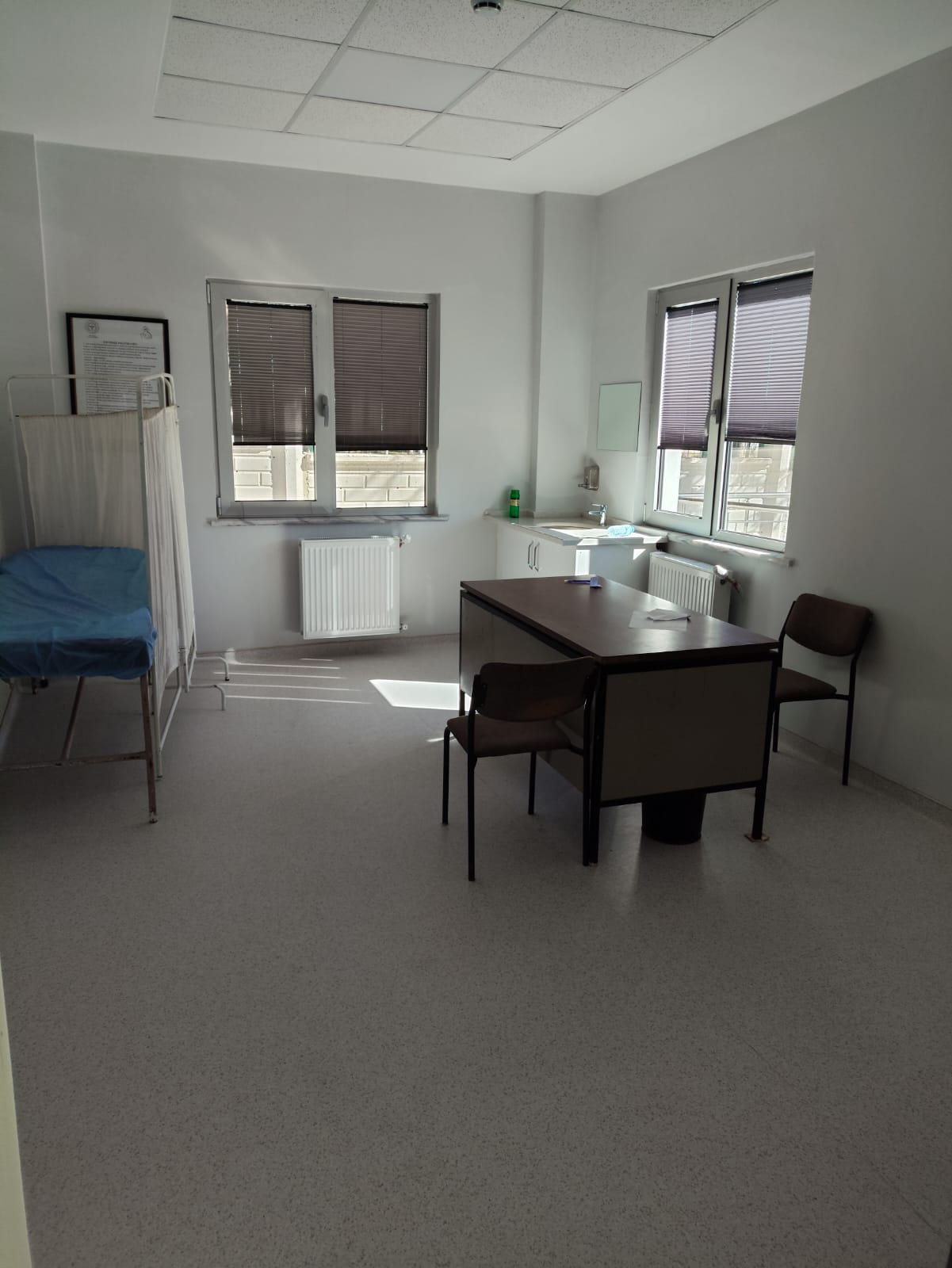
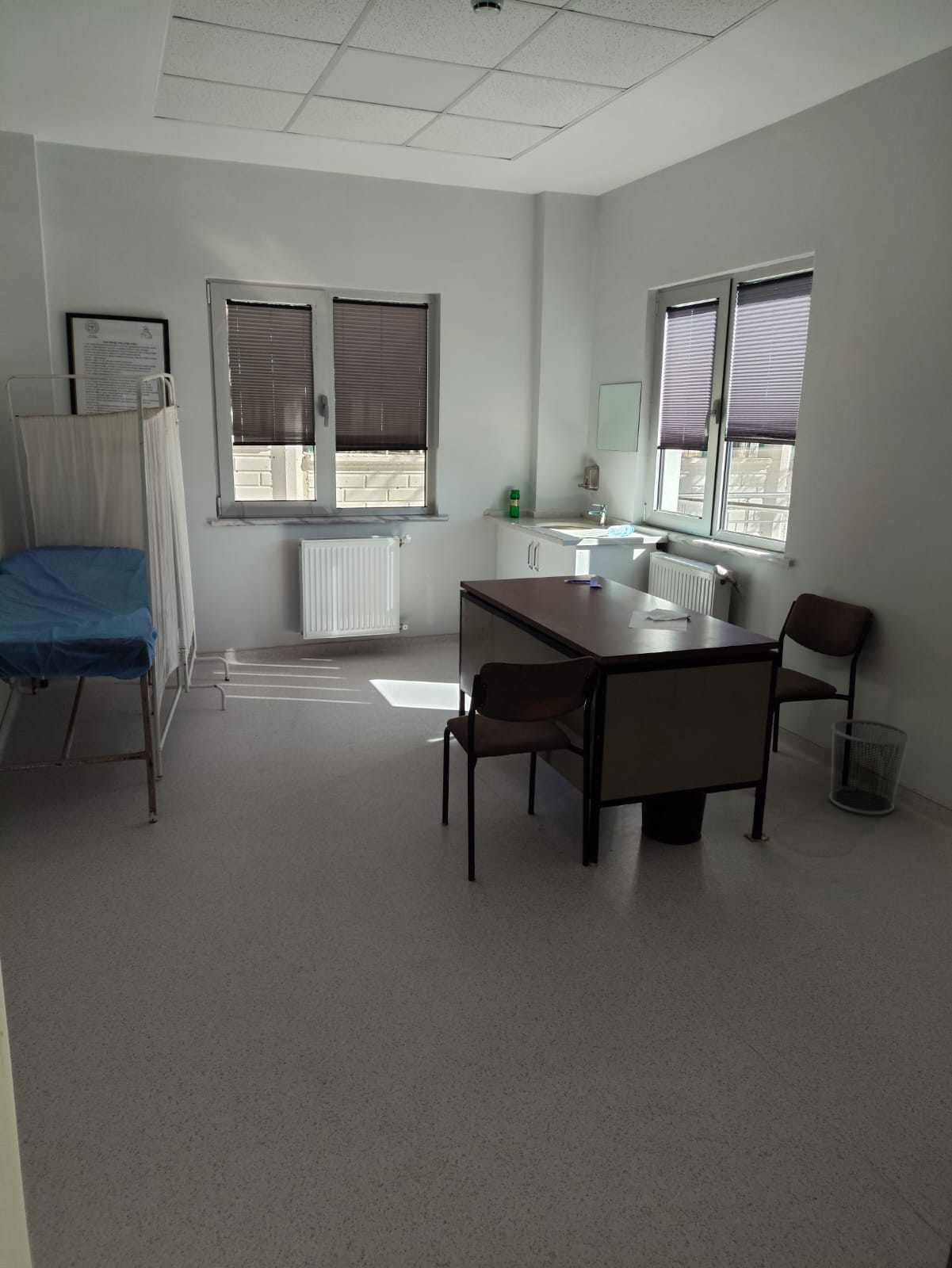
+ waste bin [828,719,911,815]
